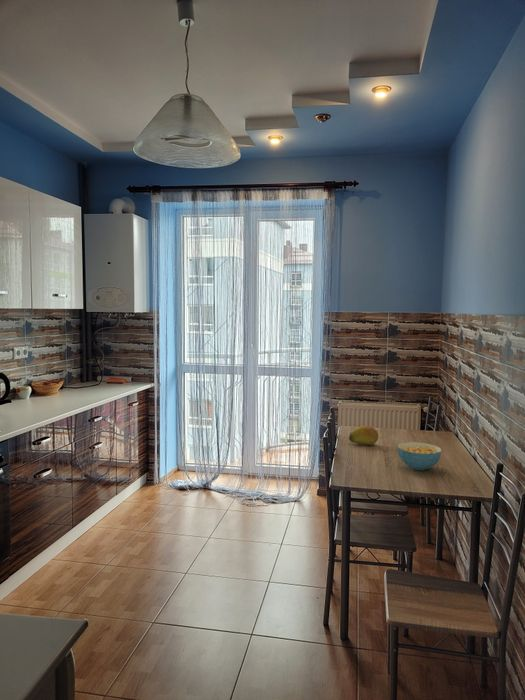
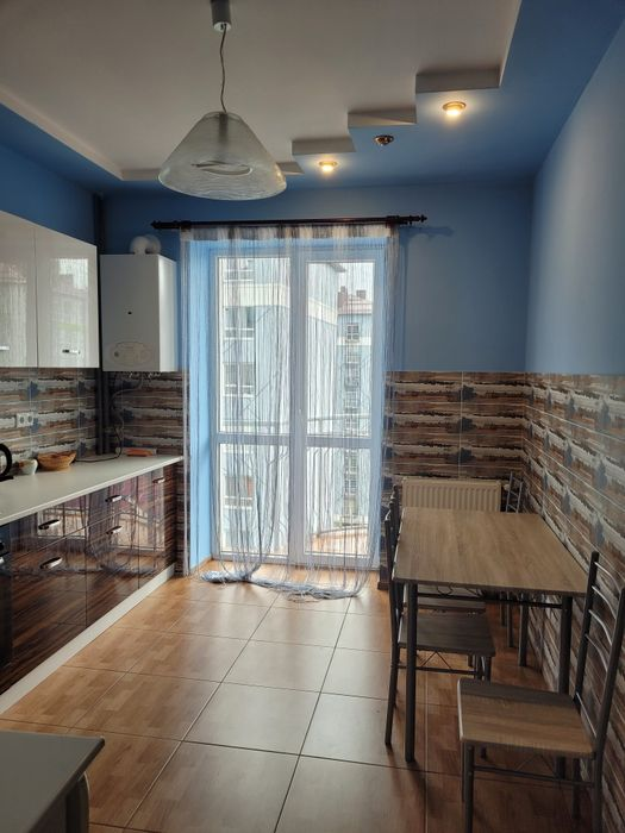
- fruit [348,425,379,446]
- cereal bowl [396,441,442,471]
